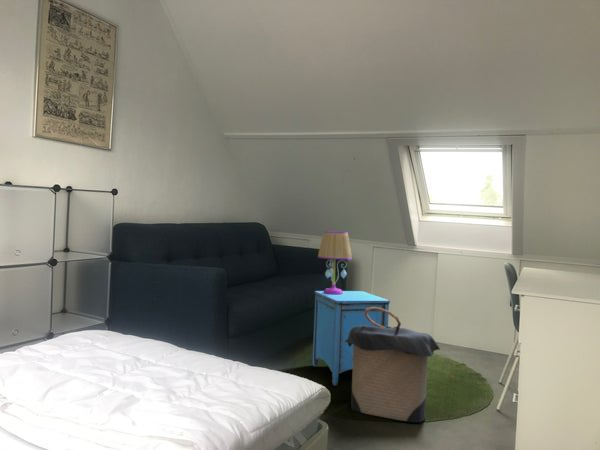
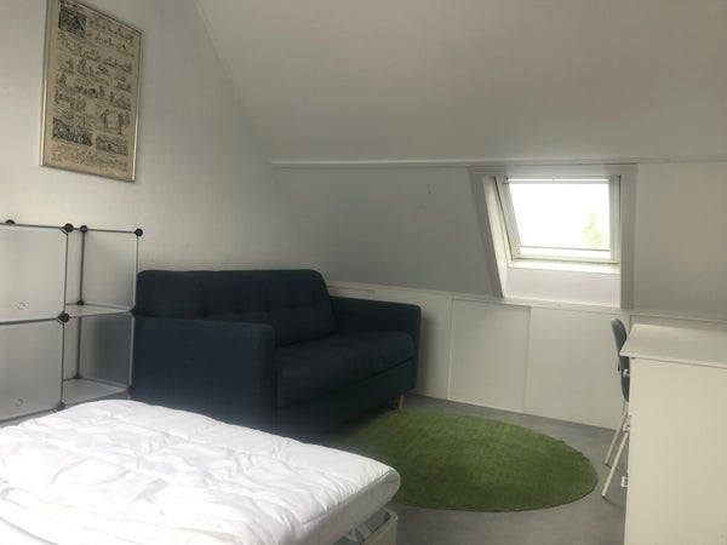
- table lamp [317,230,353,295]
- laundry hamper [344,307,441,423]
- nightstand [312,290,391,387]
